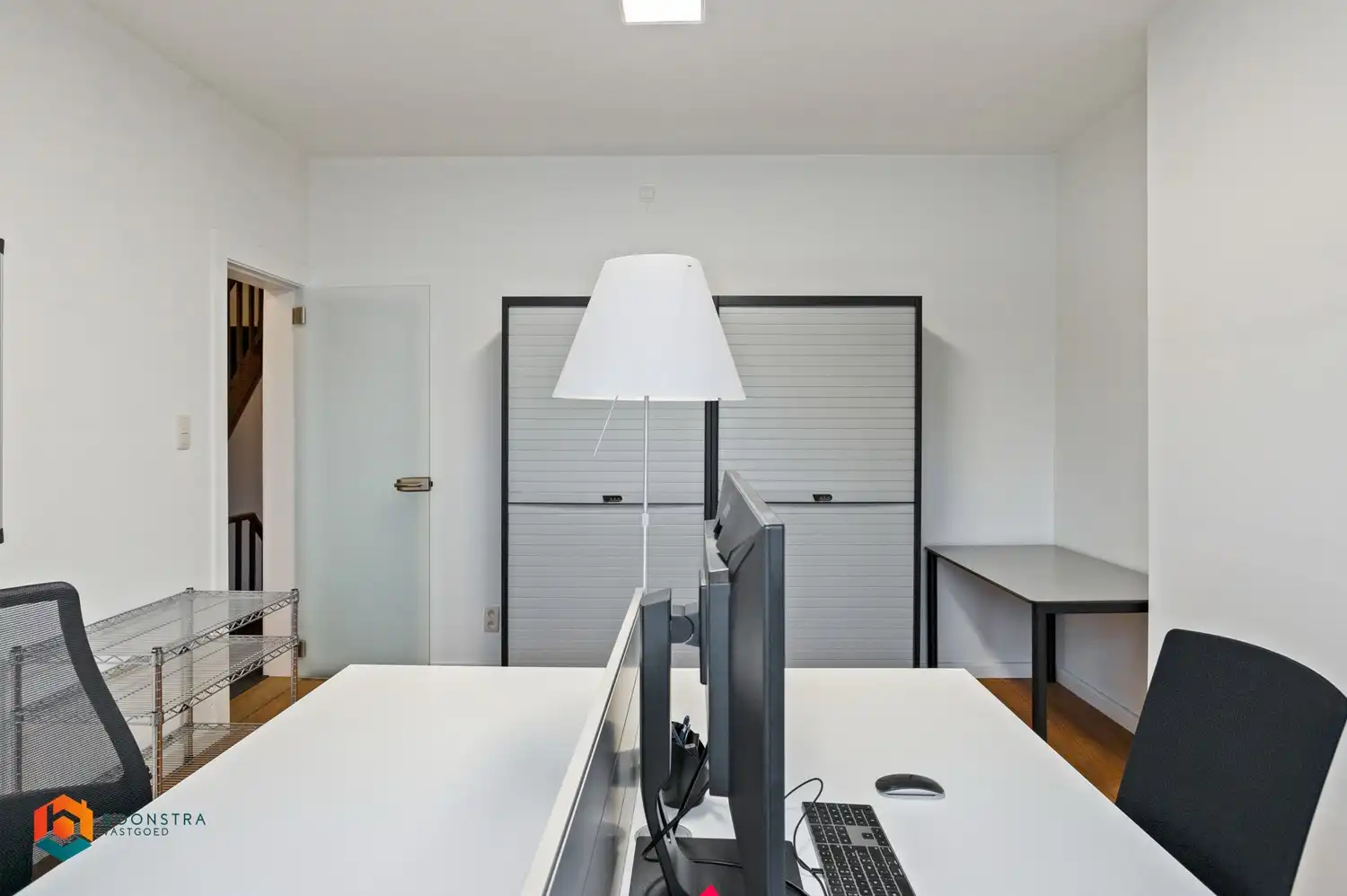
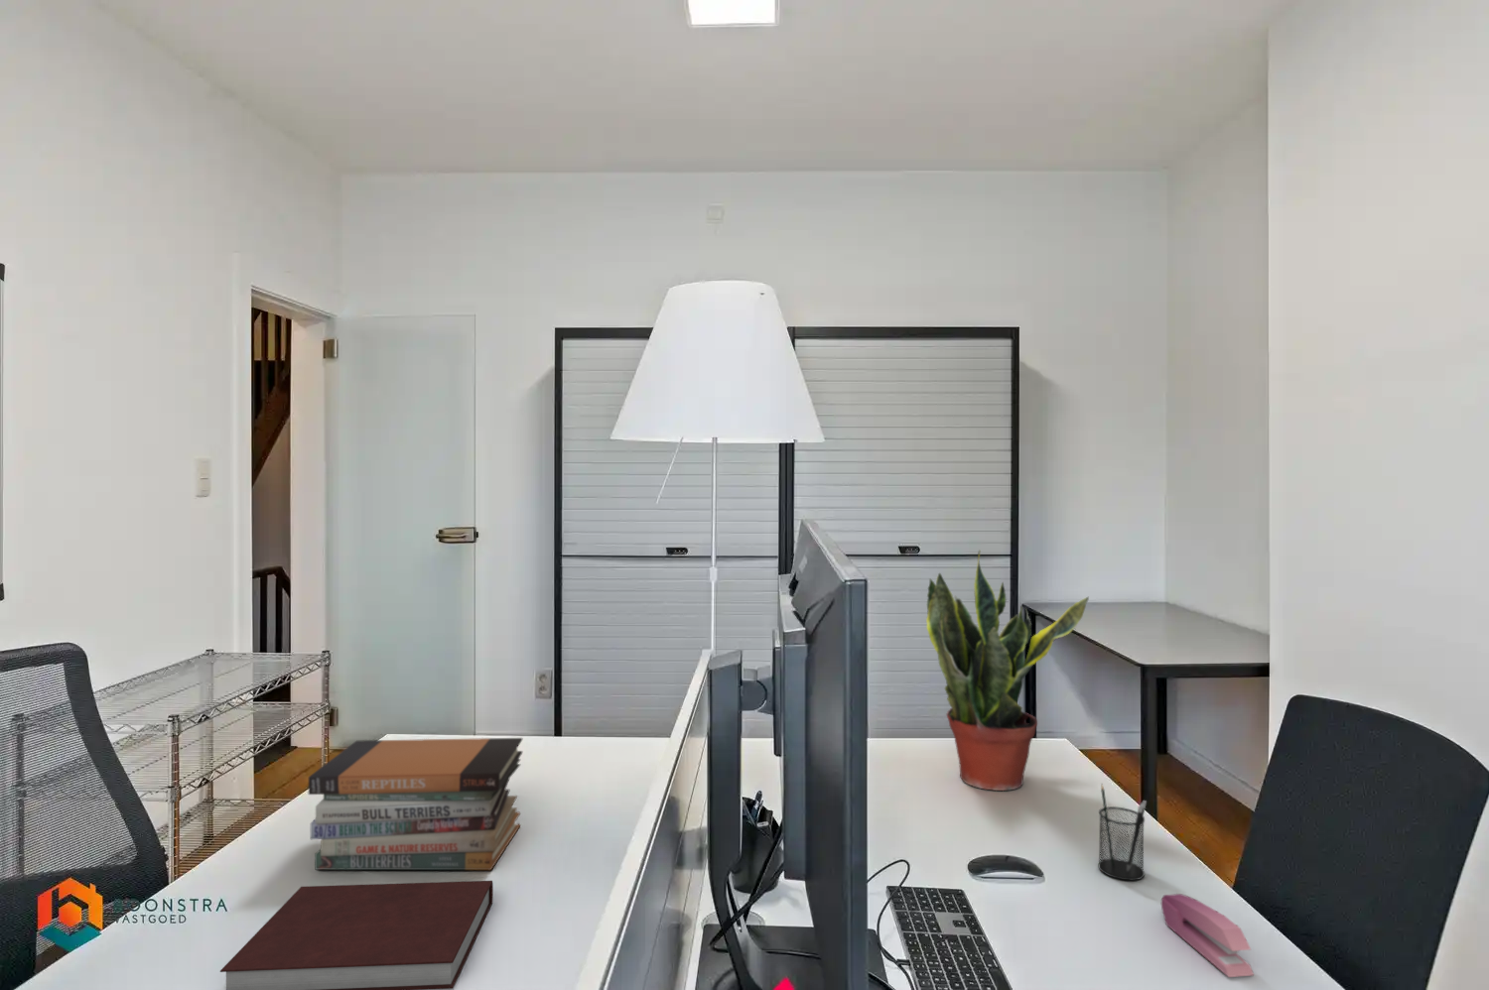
+ book stack [307,737,523,871]
+ pencil holder [1098,783,1147,881]
+ stapler [1161,893,1255,978]
+ potted plant [925,548,1090,791]
+ notebook [219,880,494,990]
